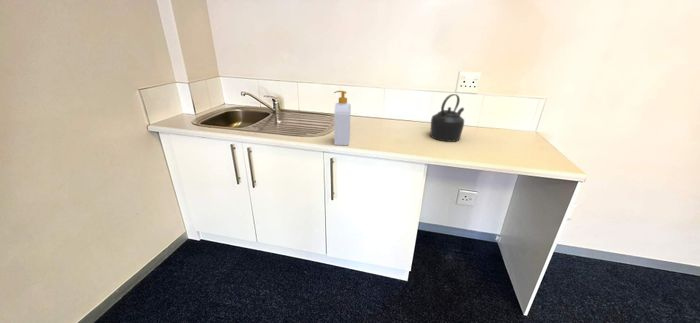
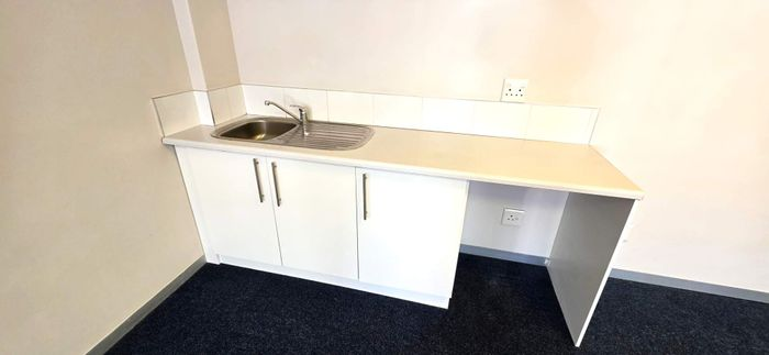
- kettle [429,93,465,143]
- soap bottle [333,90,352,147]
